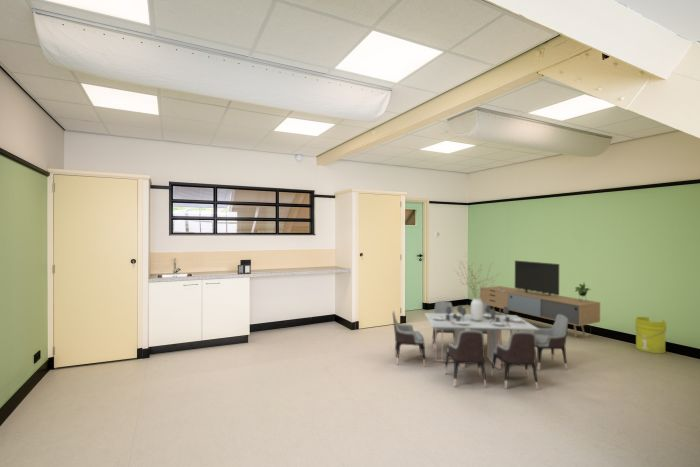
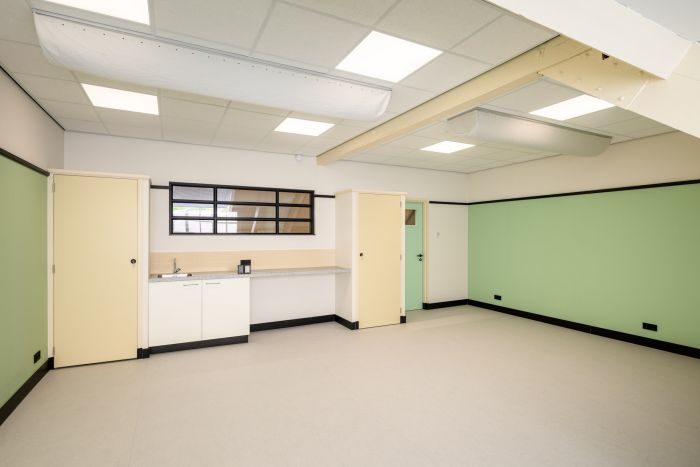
- dining table [392,253,569,391]
- bucket [634,316,667,354]
- media console [479,259,601,338]
